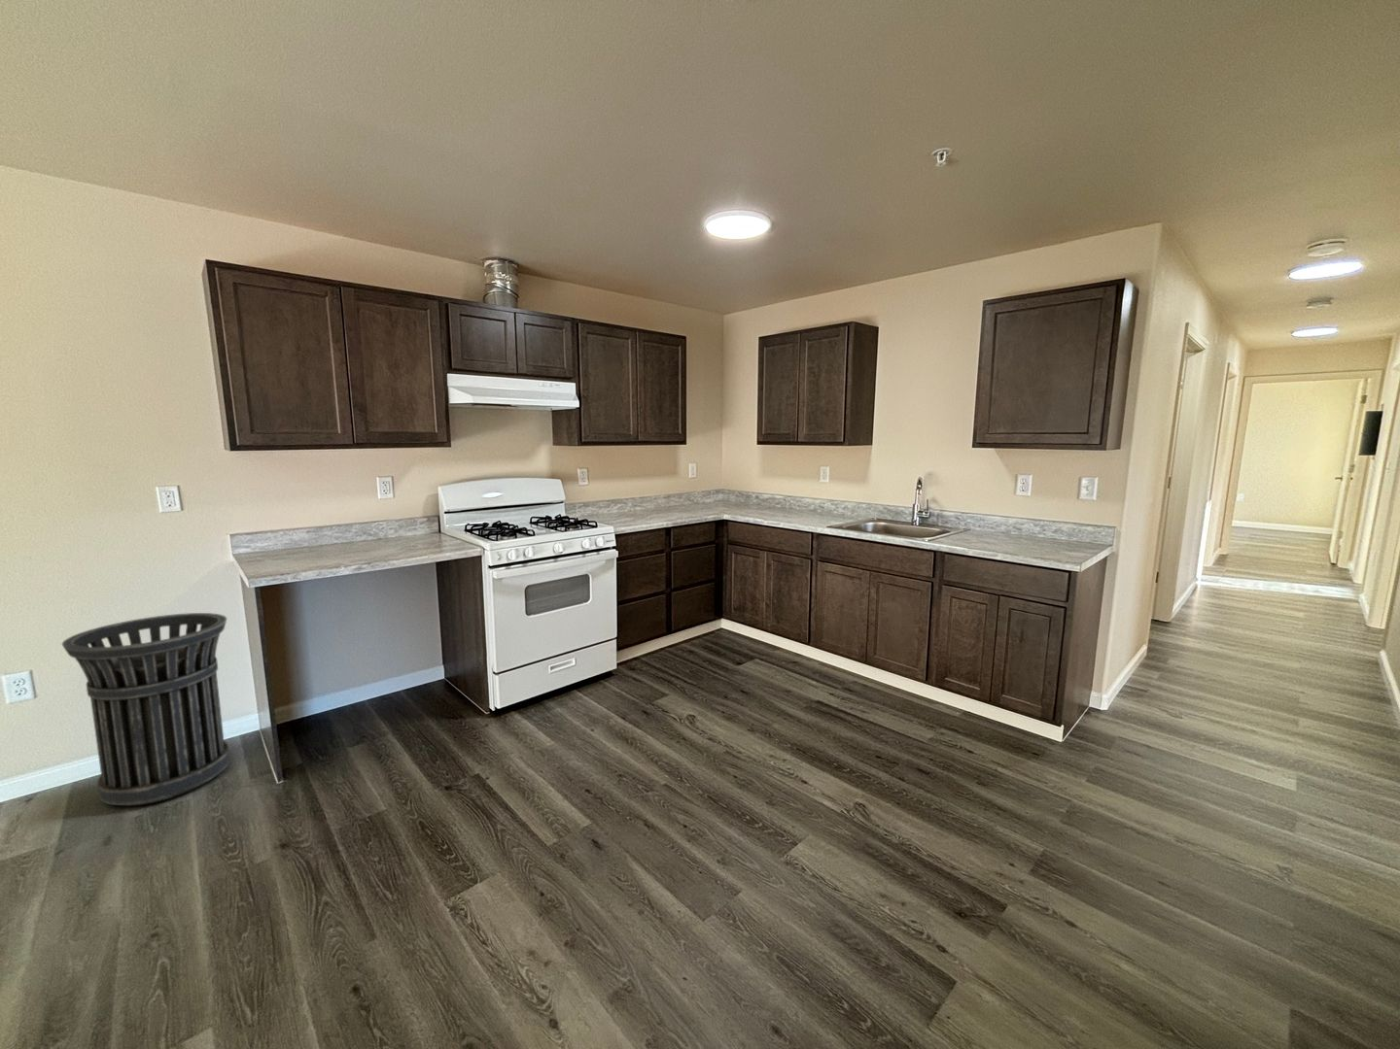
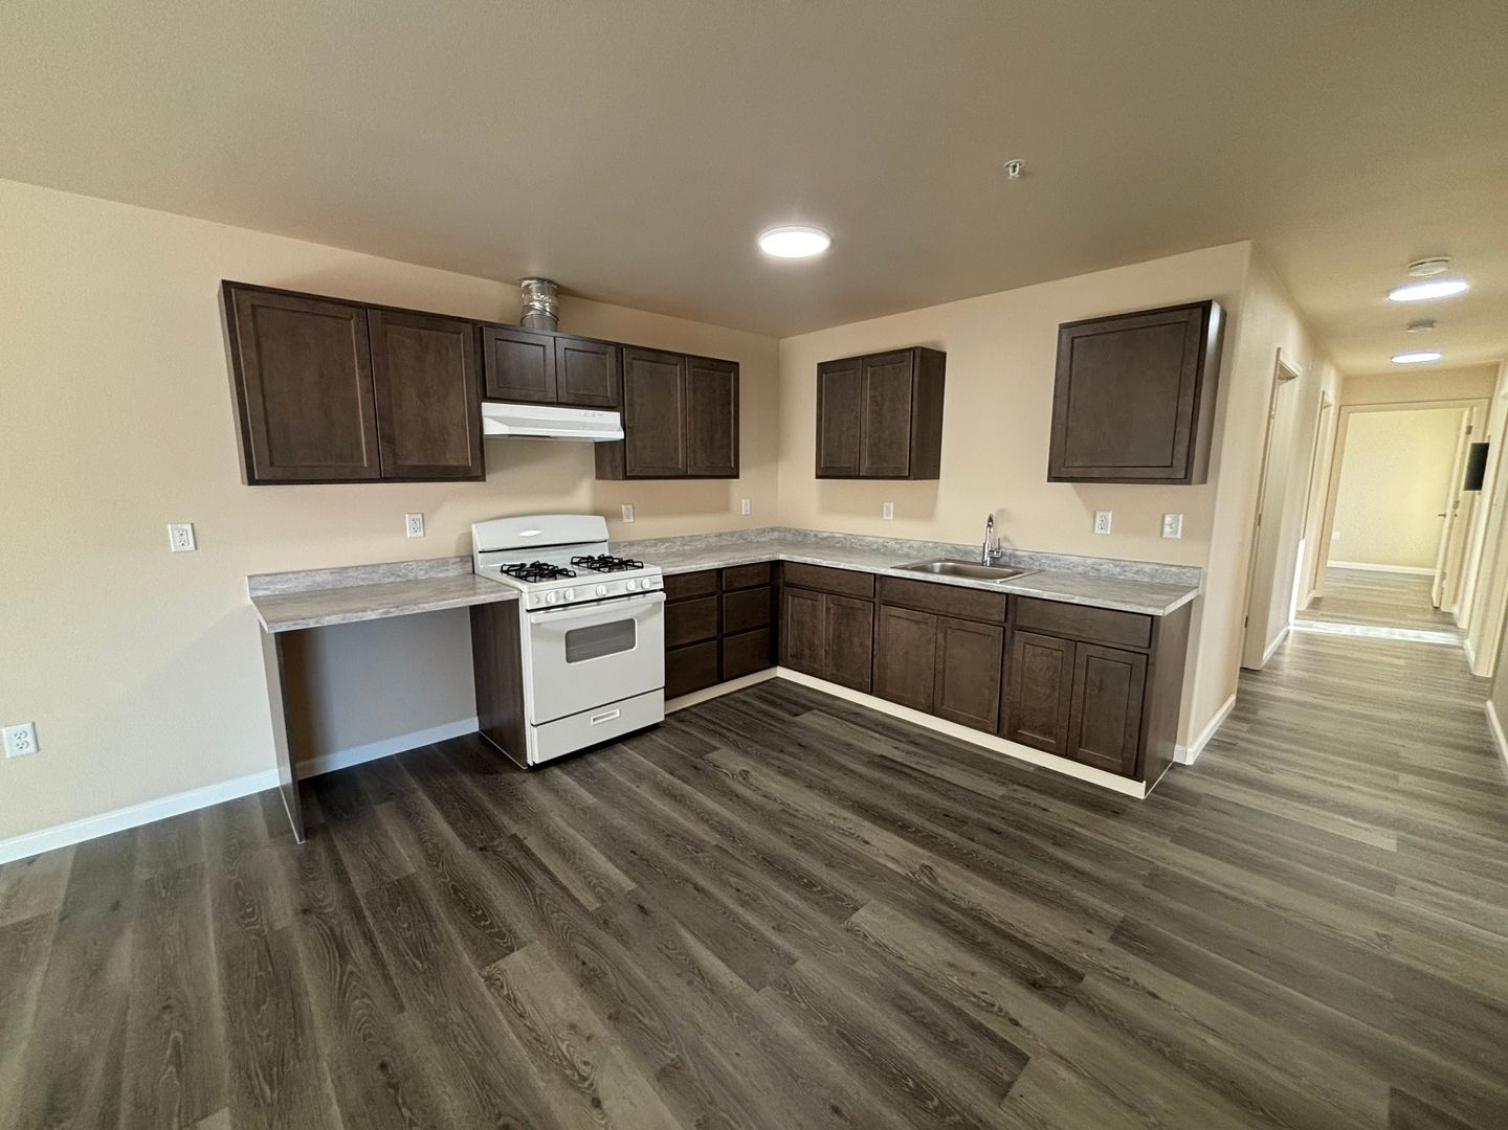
- trash can [62,612,230,807]
